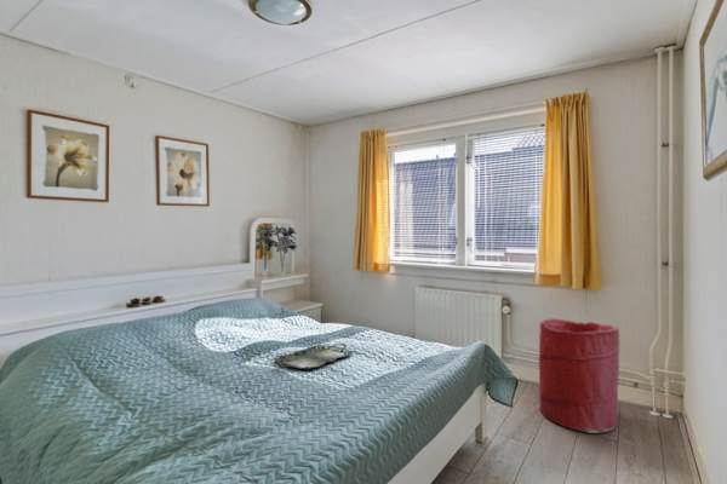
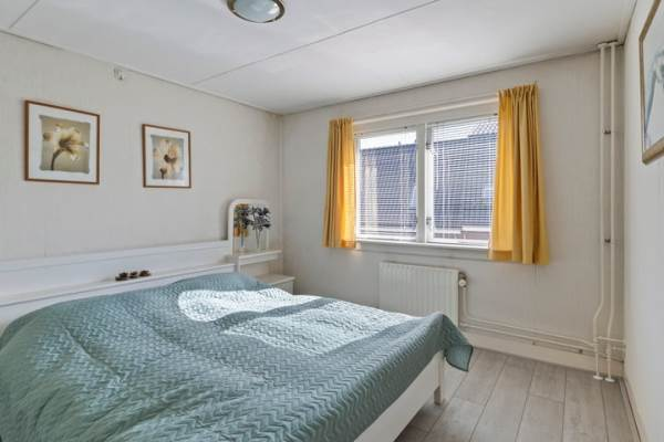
- laundry hamper [538,318,620,434]
- serving tray [273,342,354,370]
